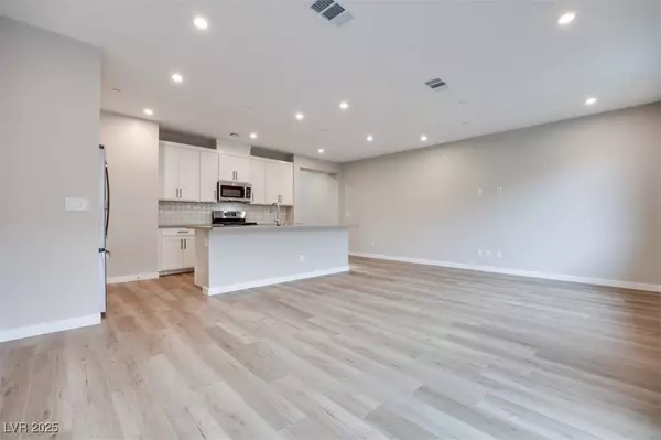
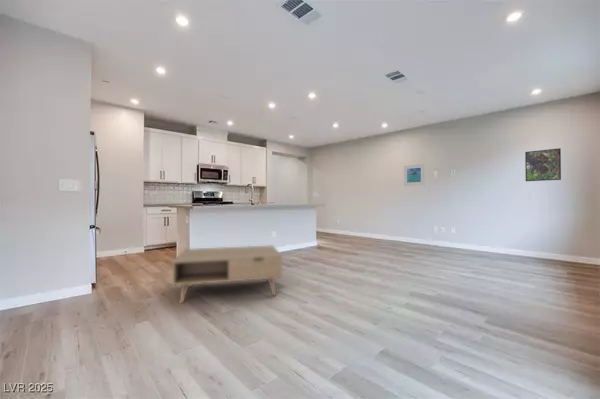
+ coffee table [171,244,283,305]
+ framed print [524,147,562,182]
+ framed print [403,163,425,187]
